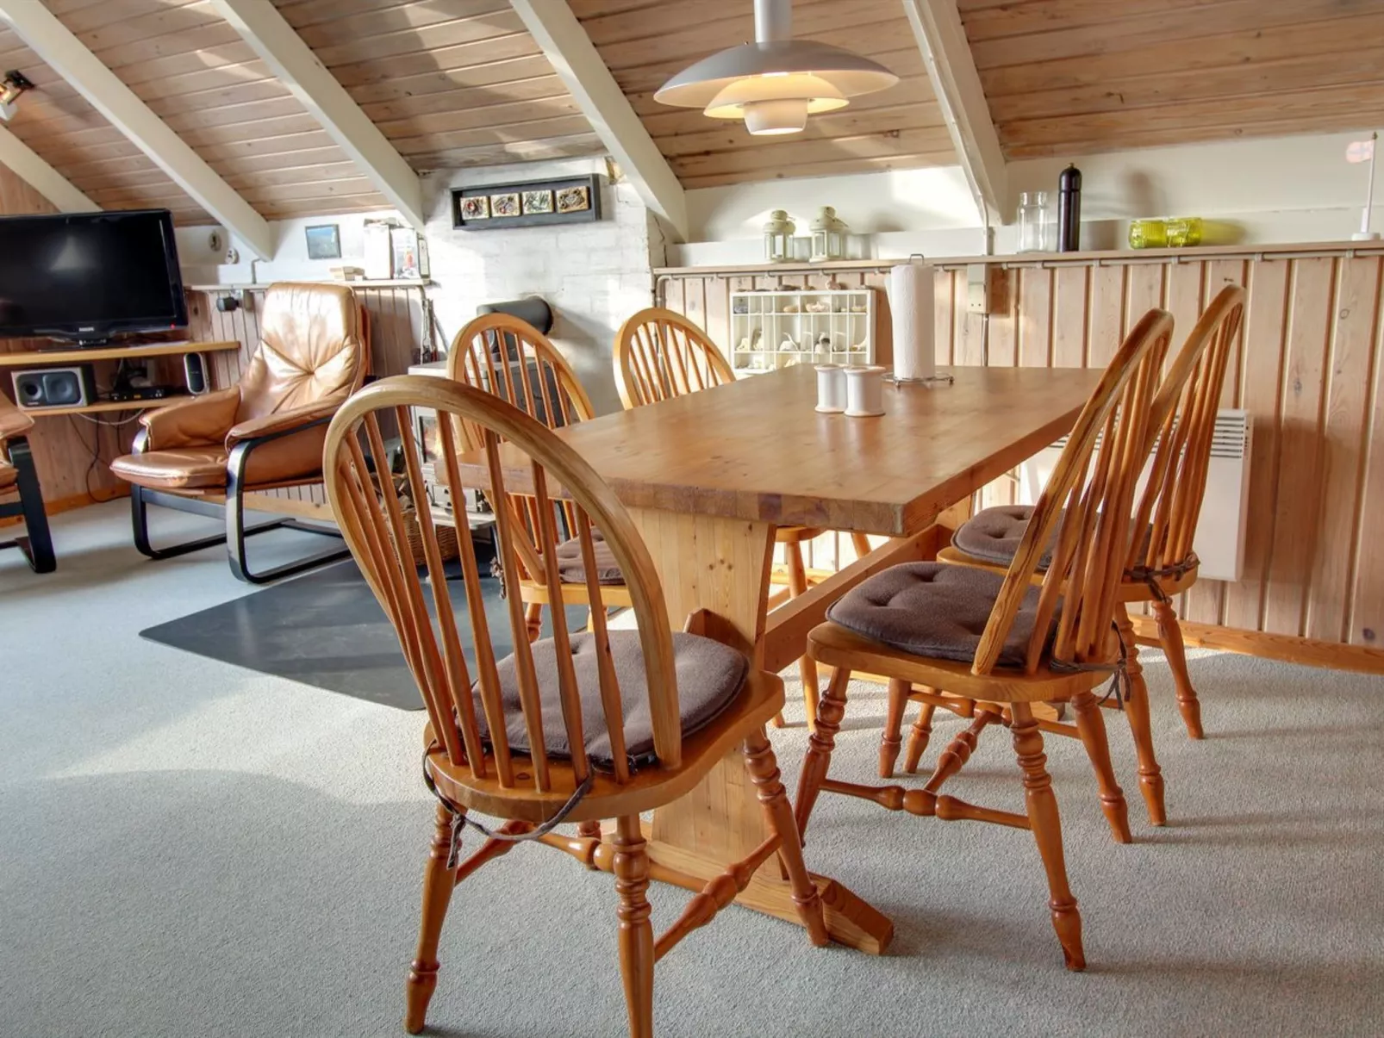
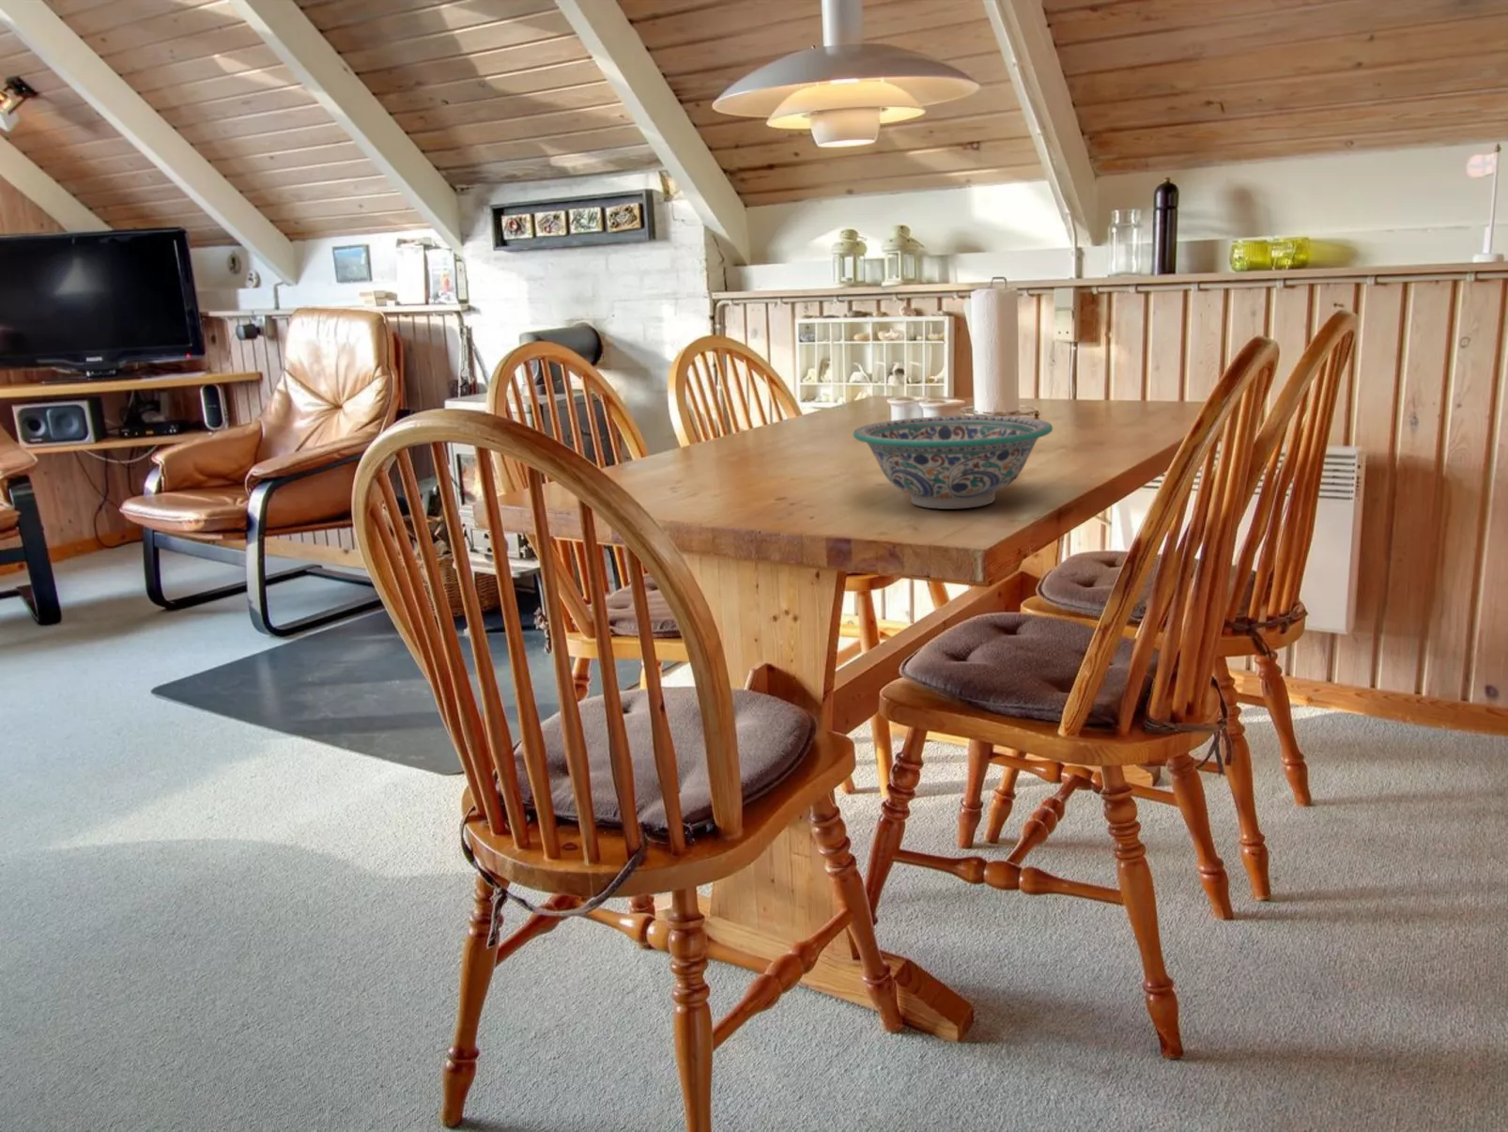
+ decorative bowl [852,414,1054,510]
